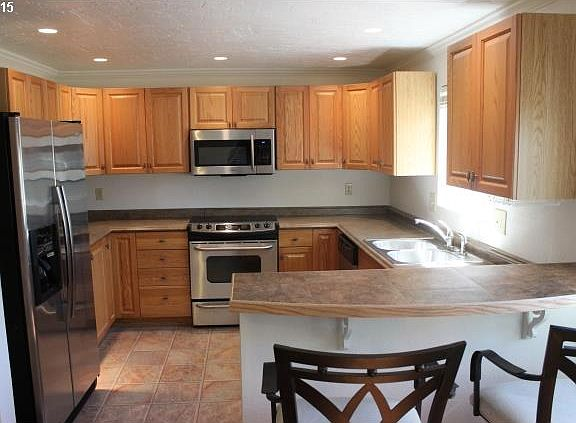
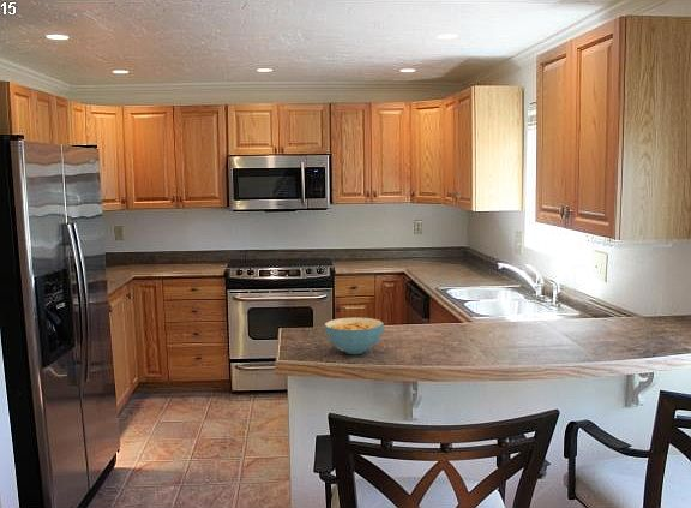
+ cereal bowl [323,316,385,355]
